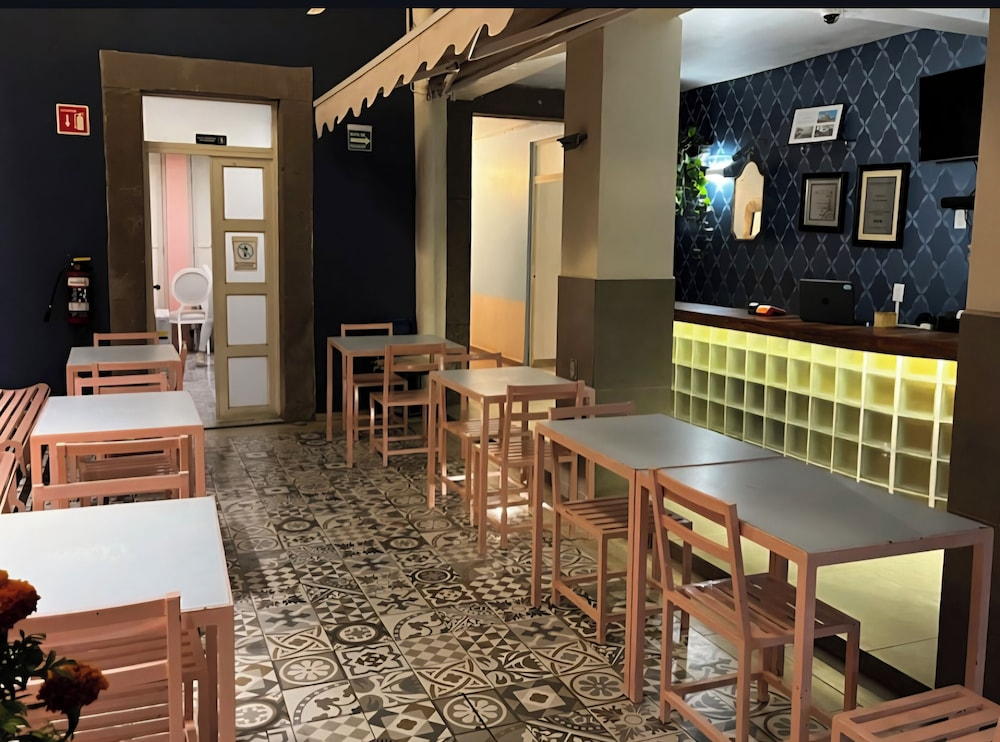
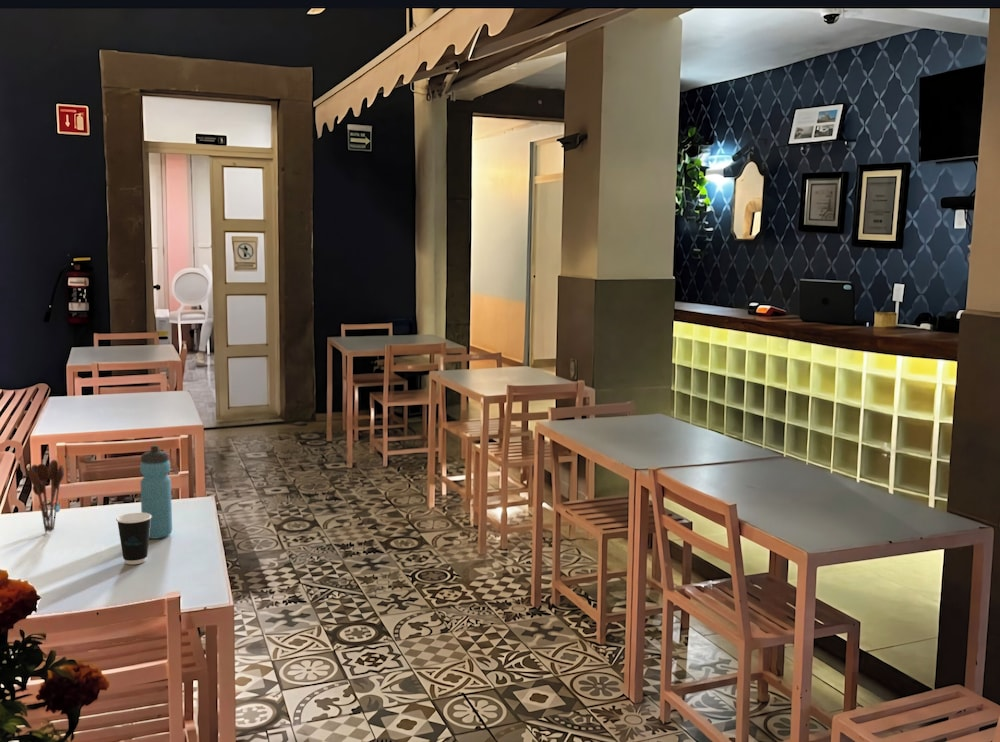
+ utensil holder [28,459,65,533]
+ water bottle [139,444,173,540]
+ dixie cup [115,512,152,565]
